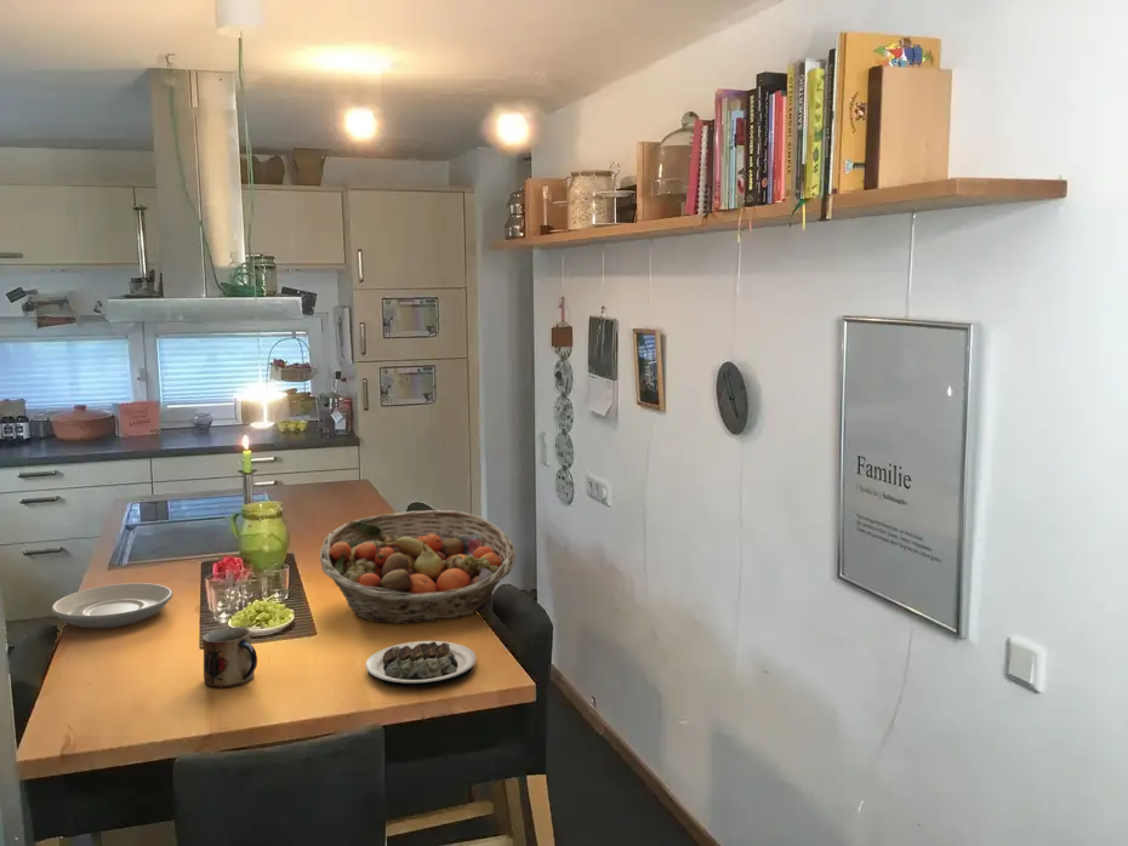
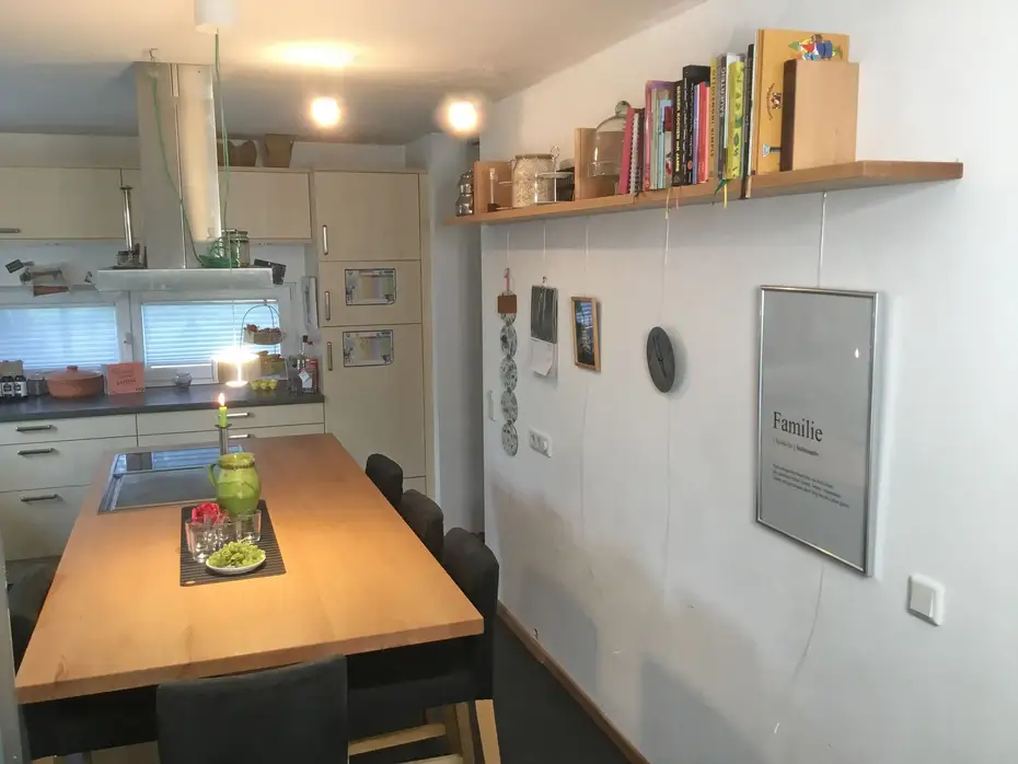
- mug [201,627,258,690]
- plate [50,582,173,629]
- fruit basket [319,509,517,625]
- plate [365,640,477,688]
